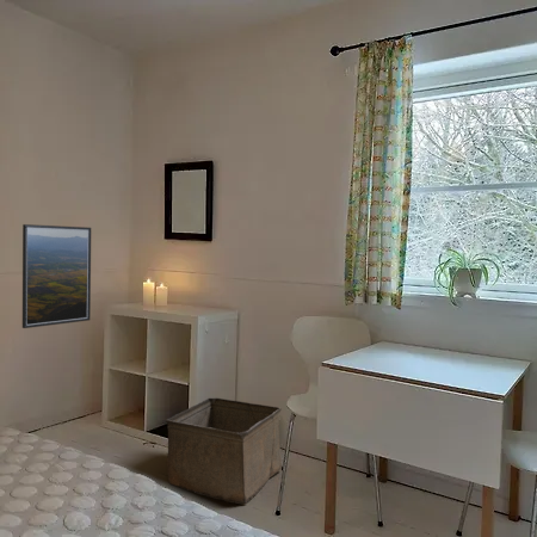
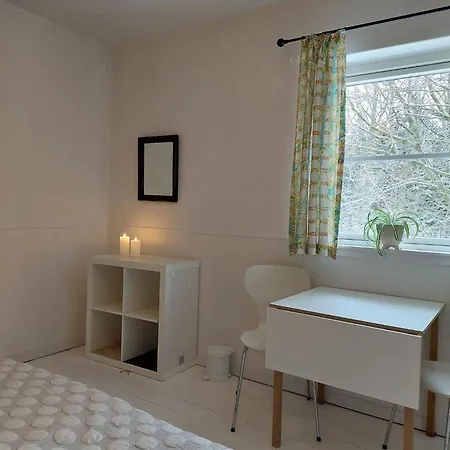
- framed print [21,223,92,329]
- storage bin [165,397,283,506]
